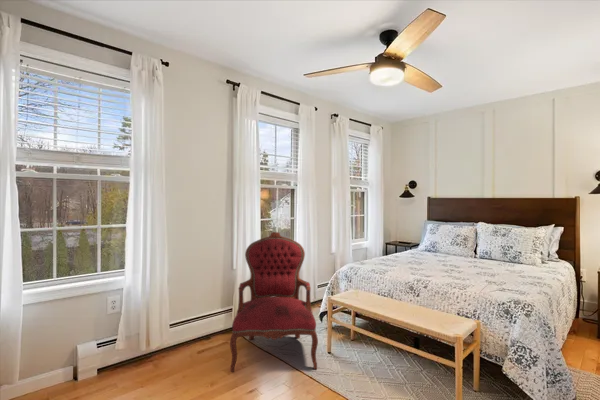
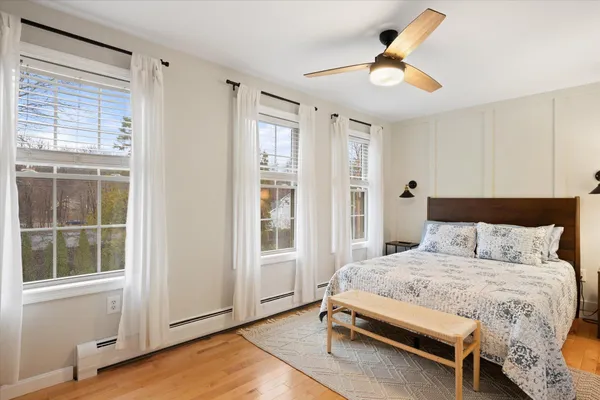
- armchair [229,231,319,373]
